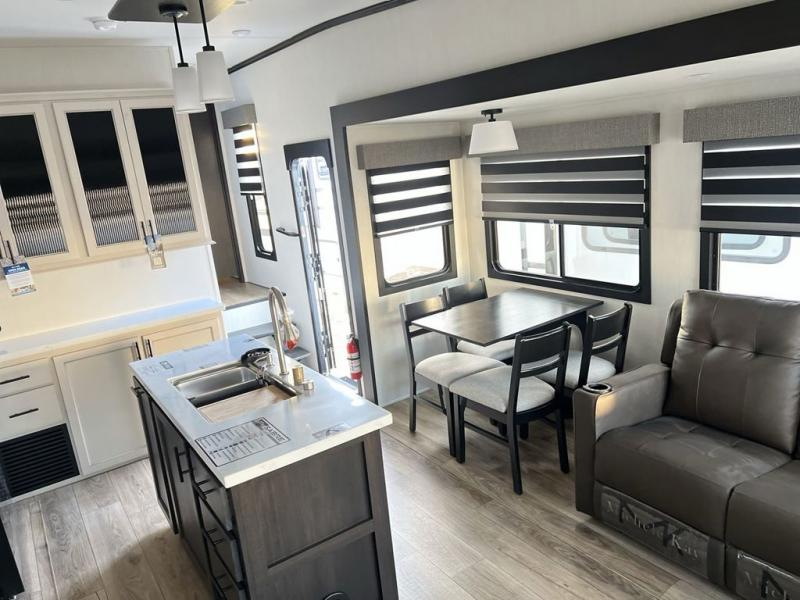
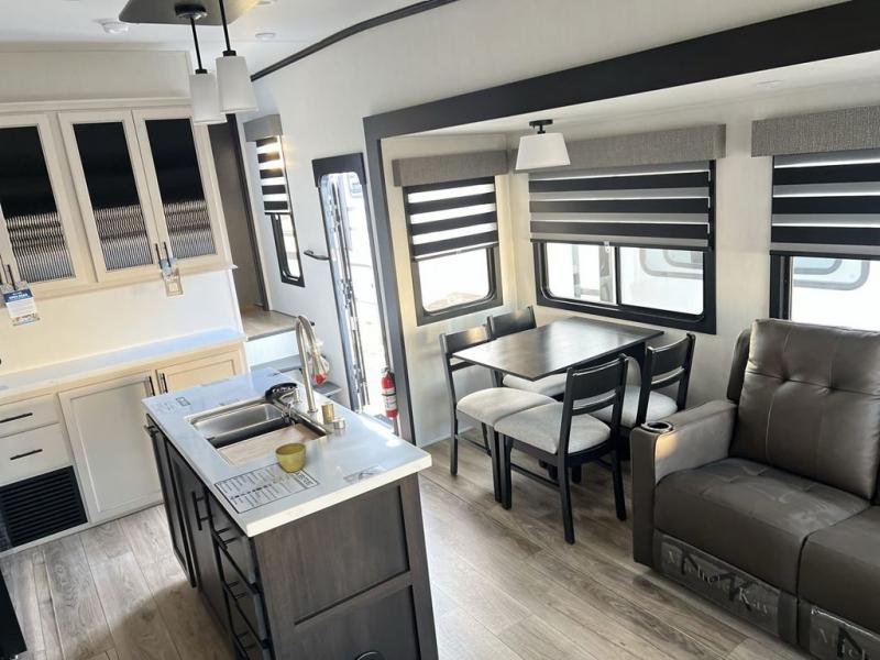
+ flower pot [274,441,307,473]
